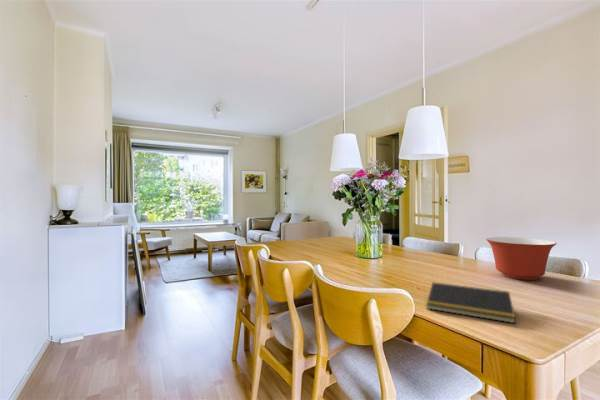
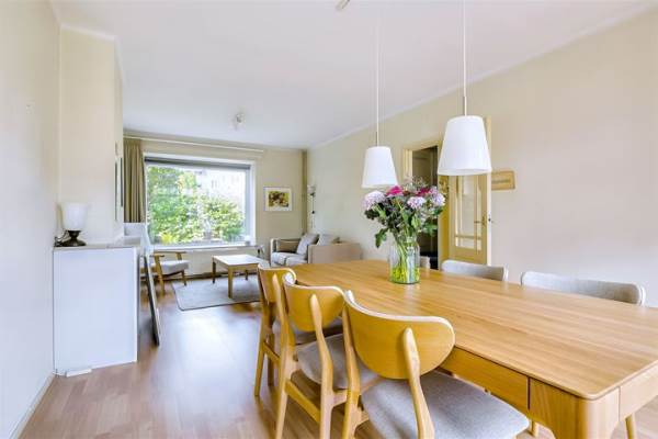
- notepad [426,281,516,324]
- mixing bowl [485,236,557,281]
